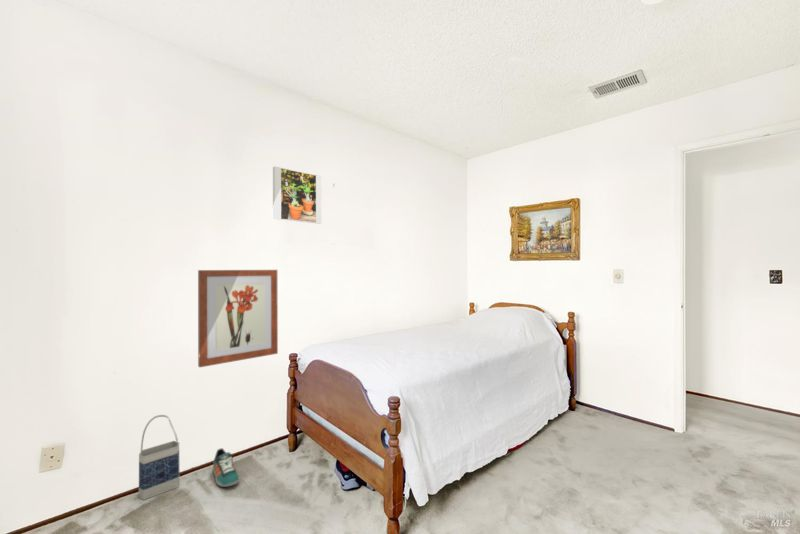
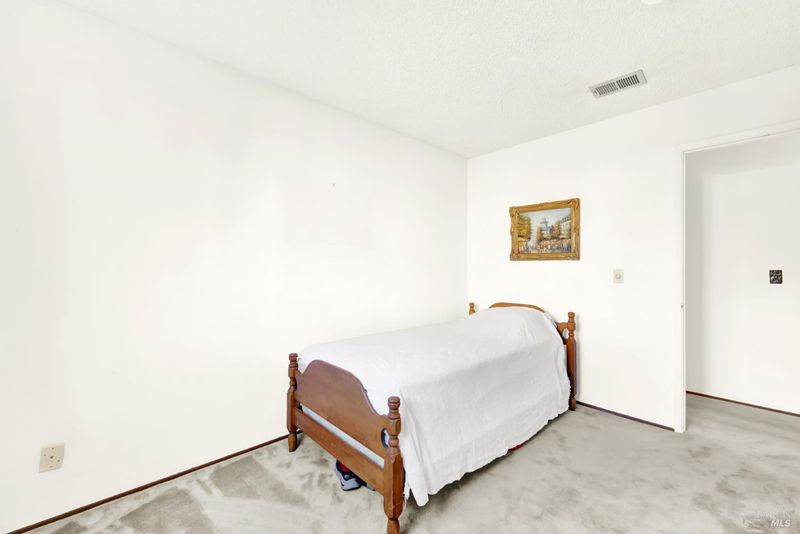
- wall art [197,269,279,368]
- bag [138,414,181,501]
- sneaker [212,447,240,488]
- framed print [272,166,322,225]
